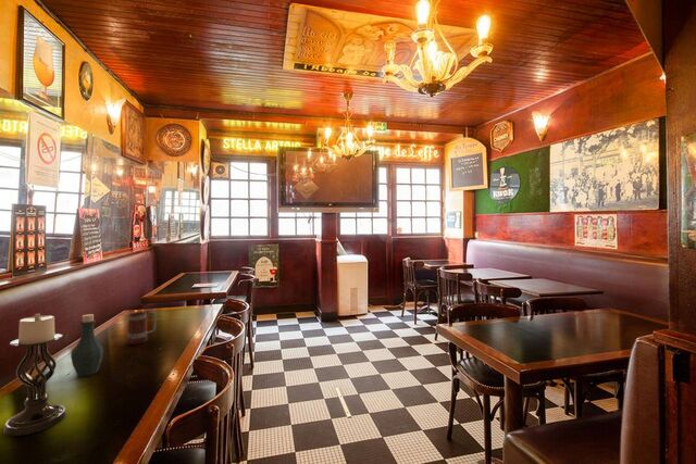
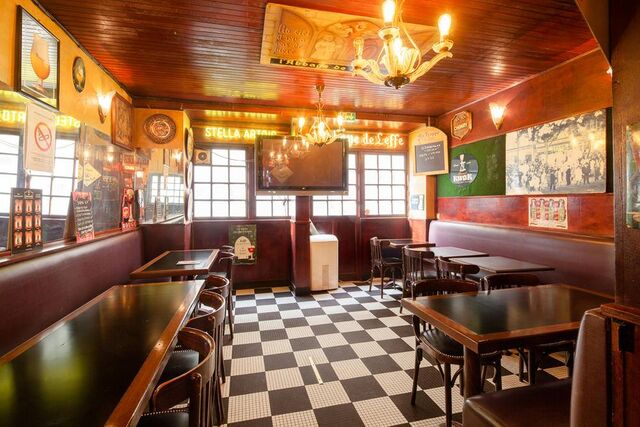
- bottle [70,313,104,377]
- beer mug [126,310,158,346]
- candle holder [2,313,67,437]
